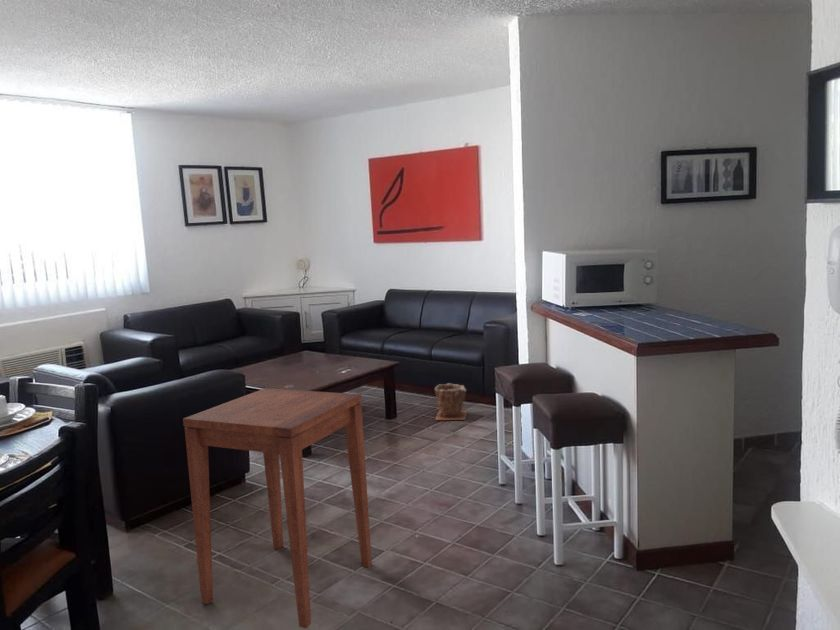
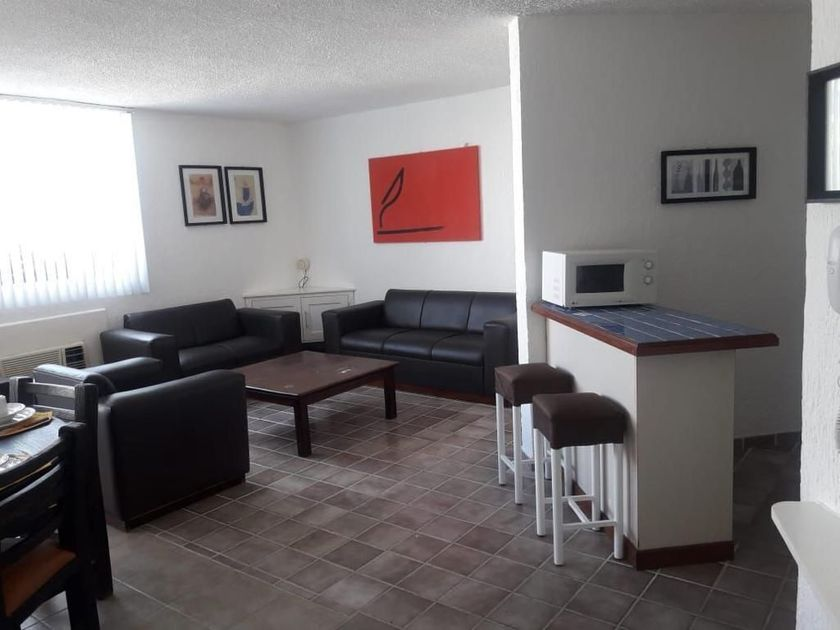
- plant pot [434,382,468,421]
- side table [182,387,373,629]
